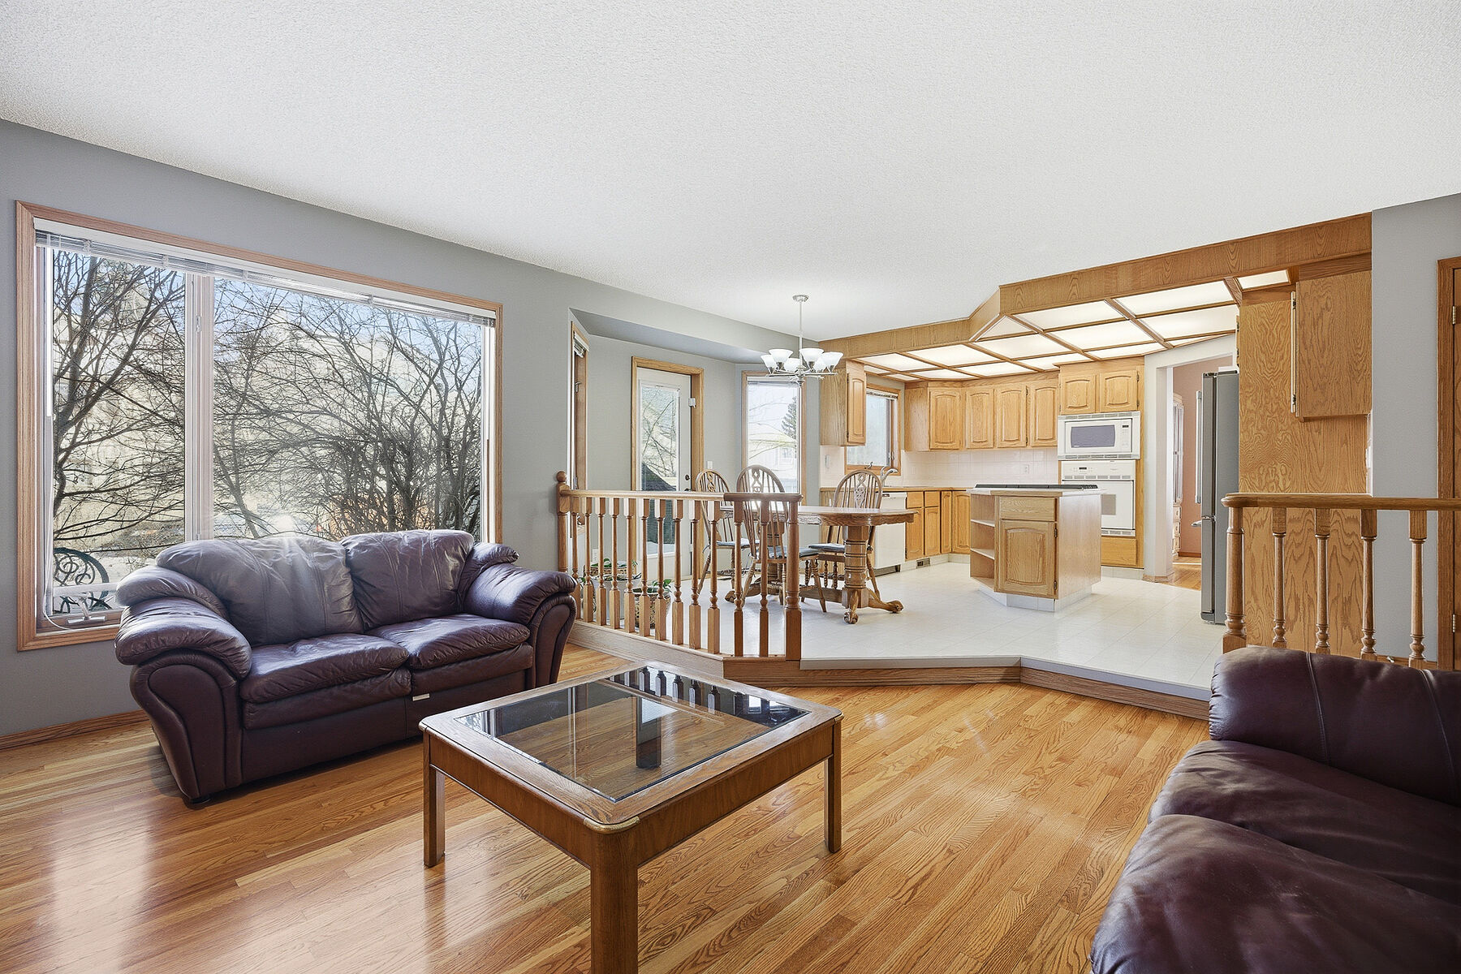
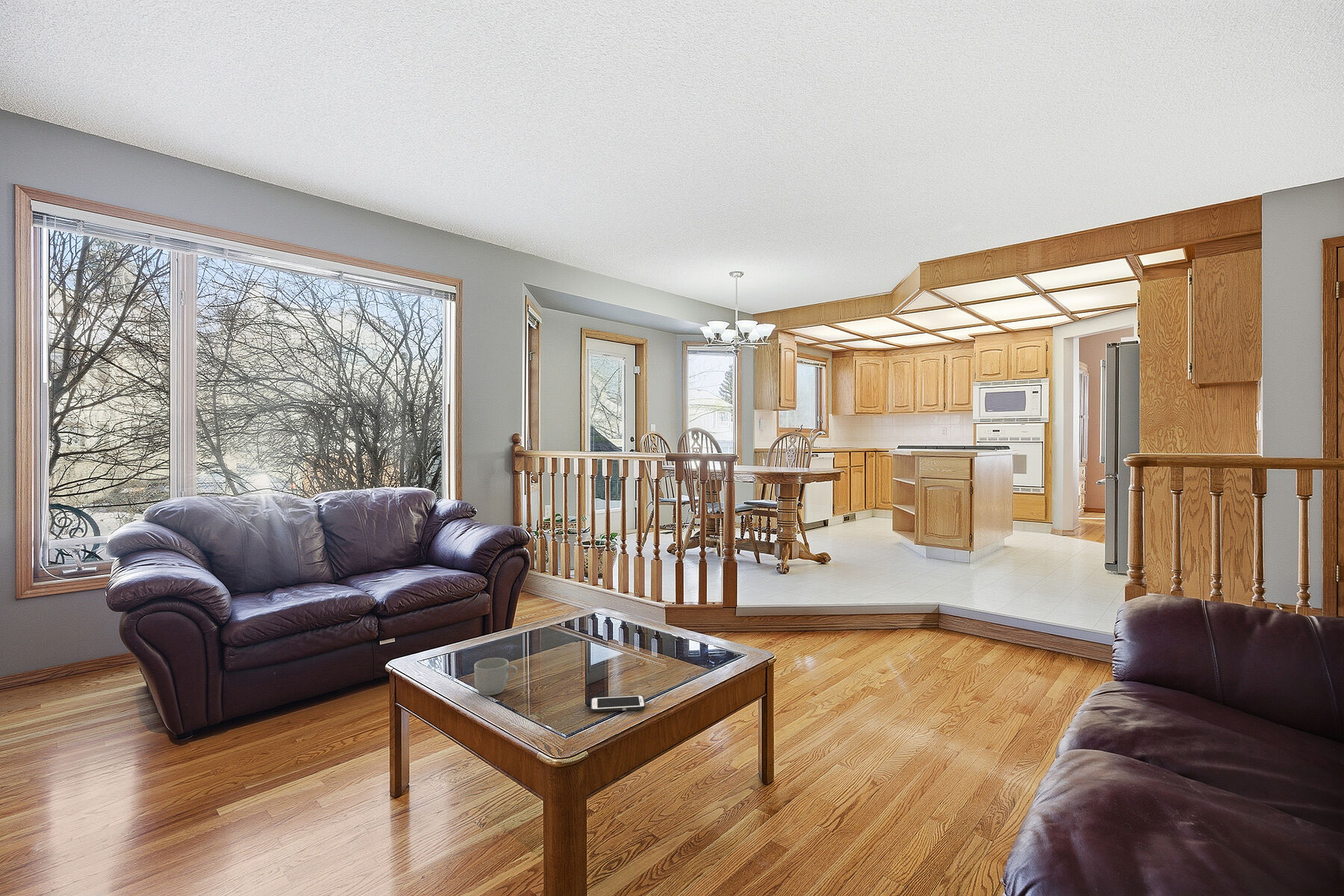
+ cell phone [590,694,647,713]
+ mug [473,657,518,696]
